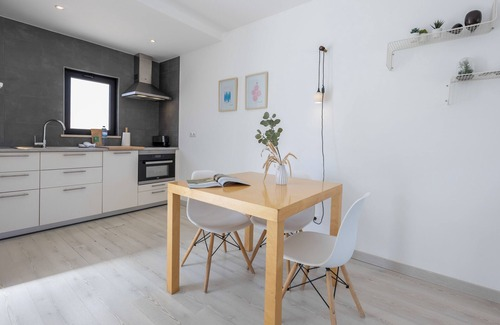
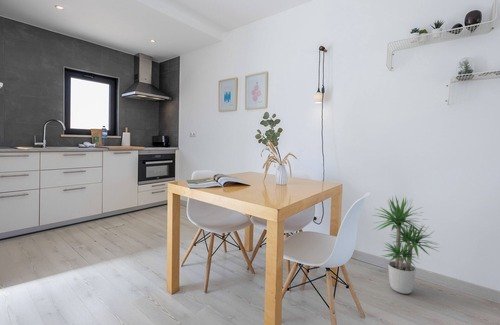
+ potted plant [372,194,440,295]
